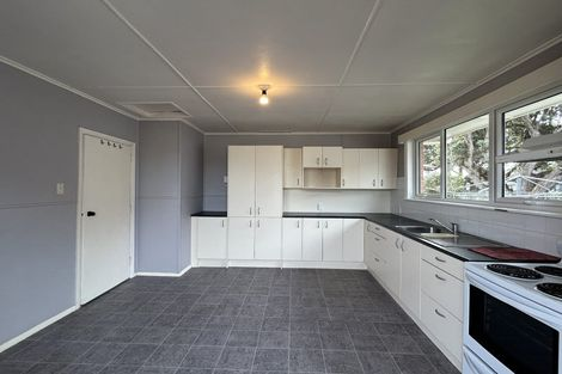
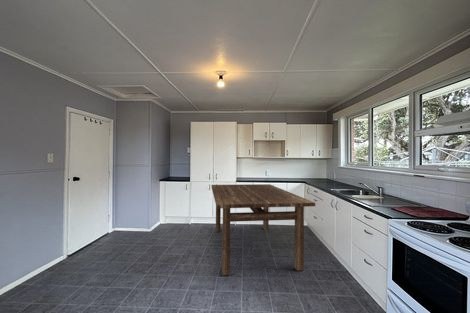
+ dining table [210,183,316,276]
